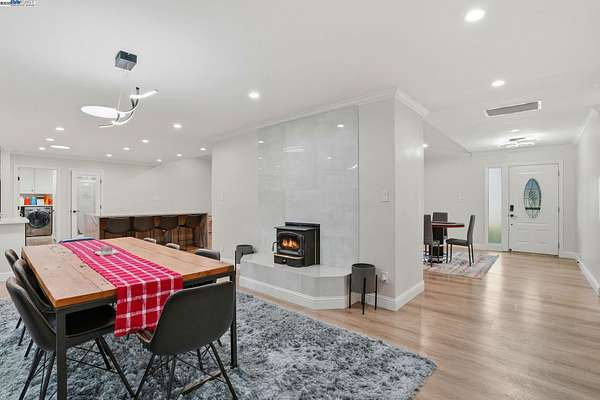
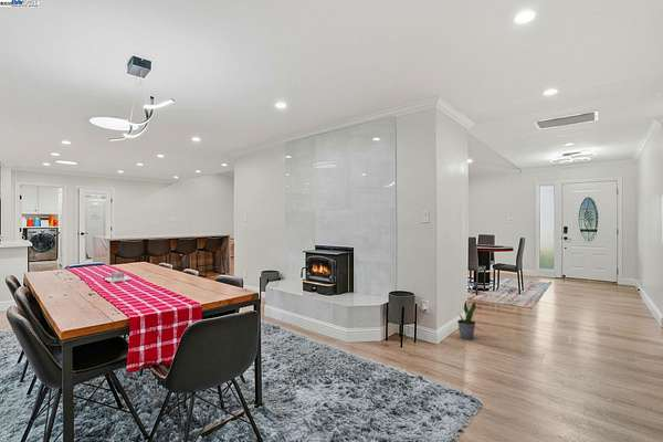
+ potted plant [456,299,477,340]
